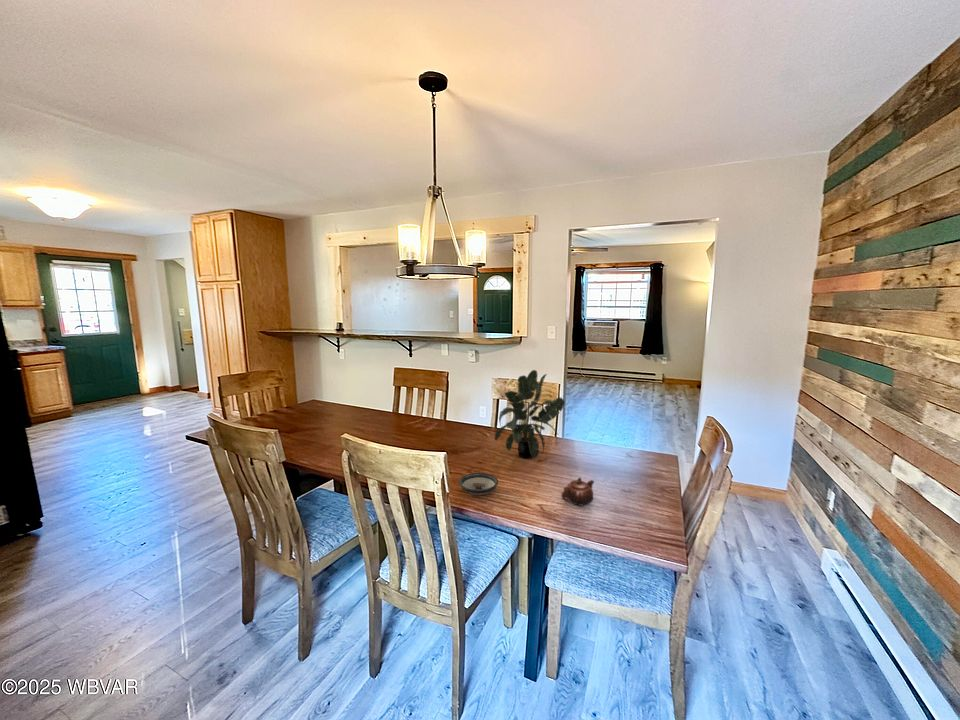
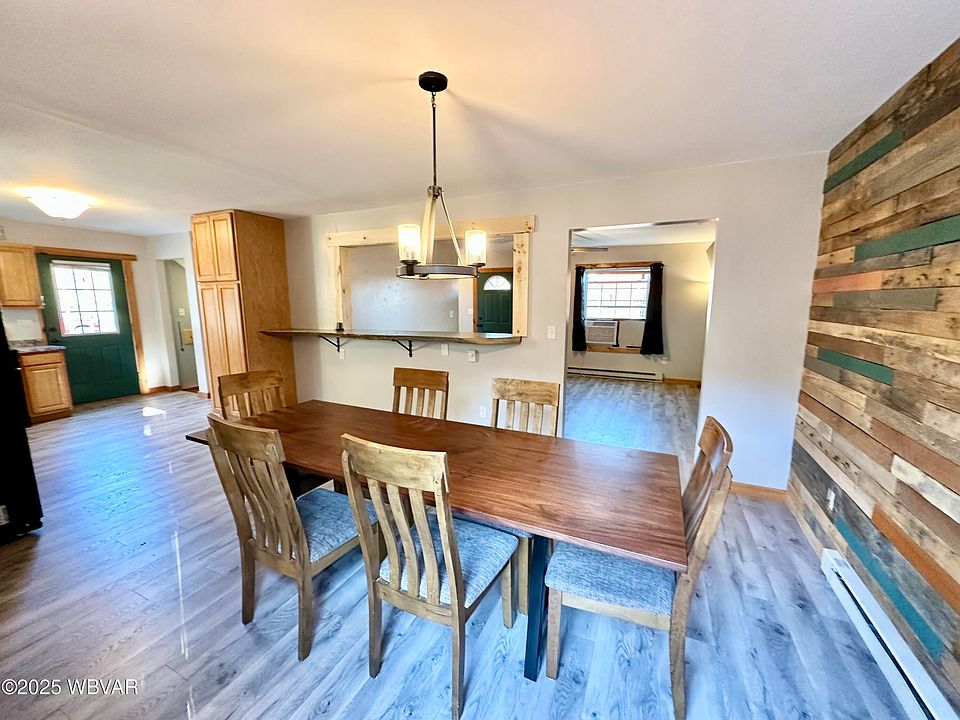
- saucer [458,472,499,496]
- potted plant [494,369,566,459]
- teapot [560,476,595,507]
